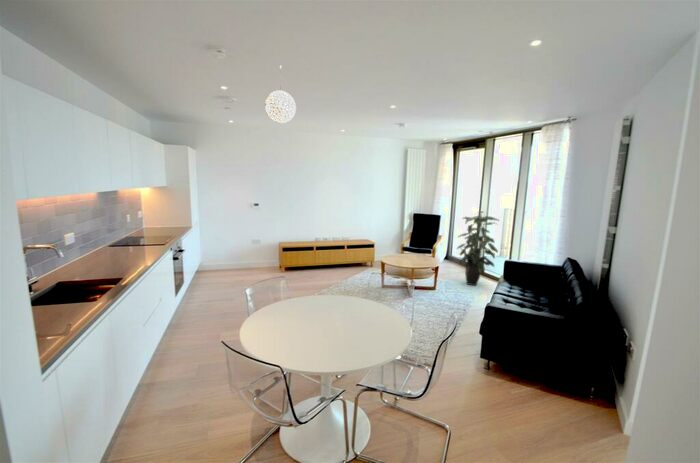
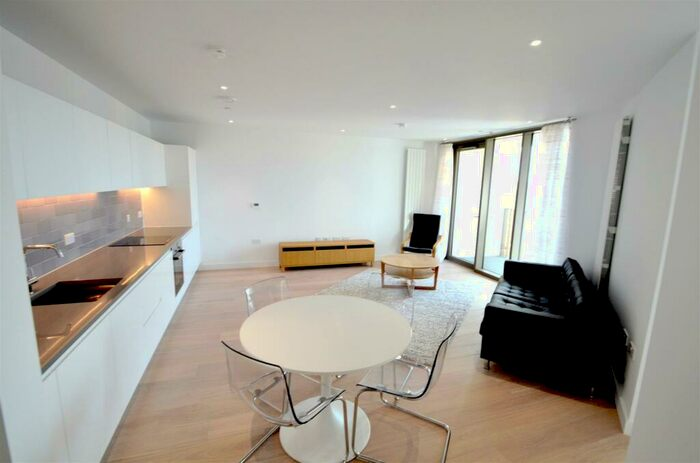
- pendant light [264,65,297,124]
- indoor plant [456,210,500,287]
